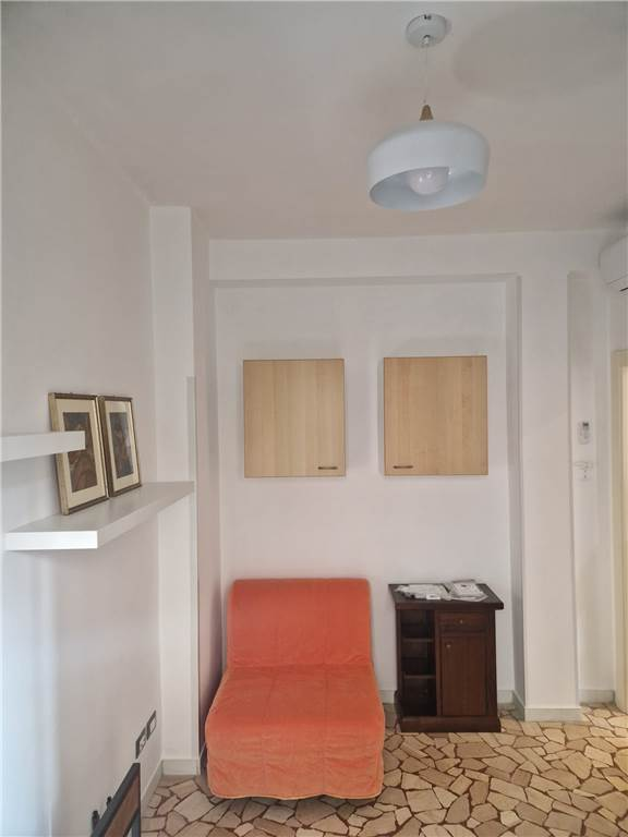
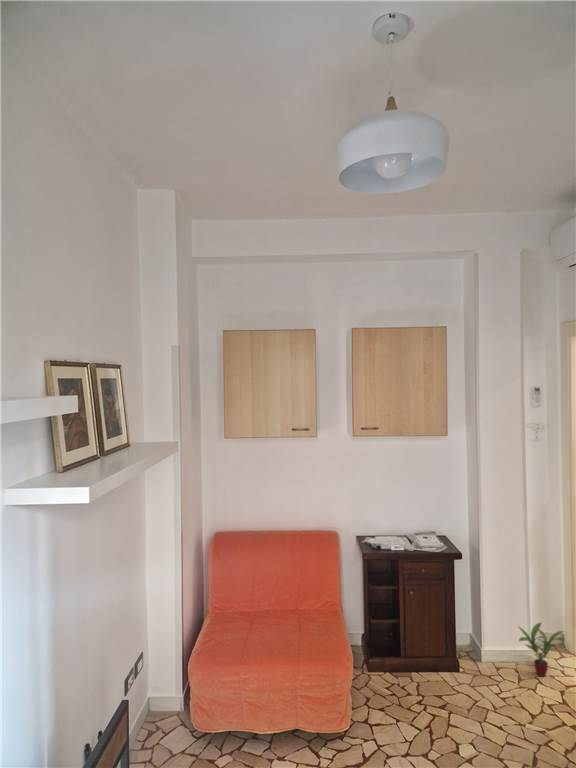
+ potted plant [518,622,565,677]
